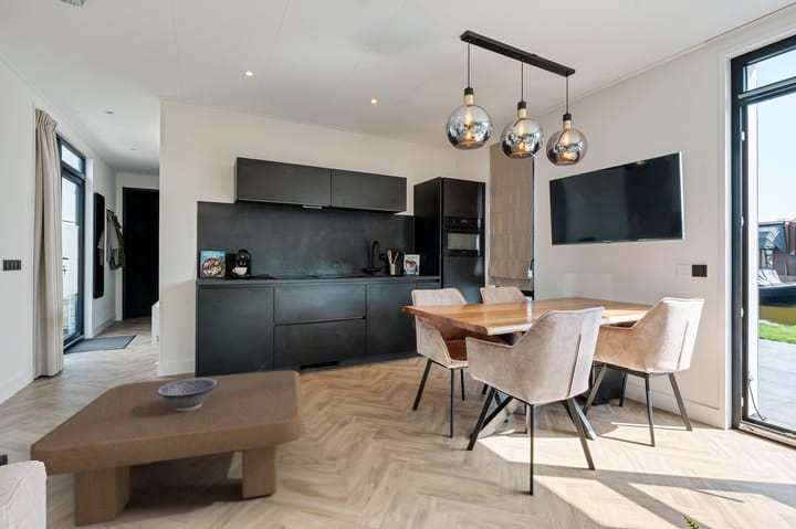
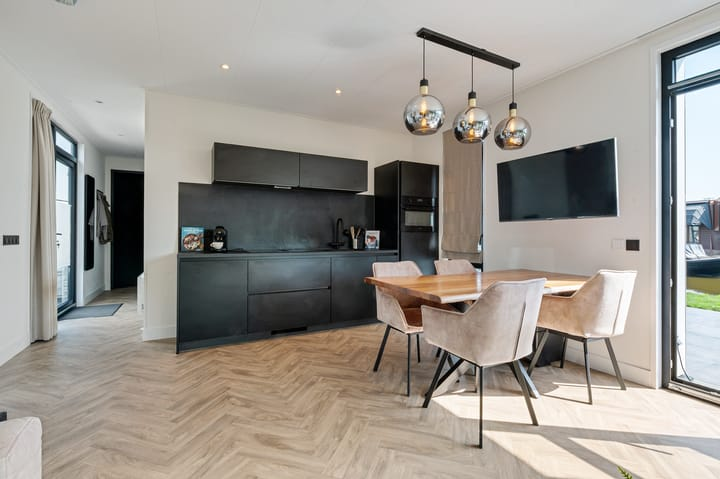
- coffee table [29,370,305,528]
- decorative bowl [157,377,219,411]
